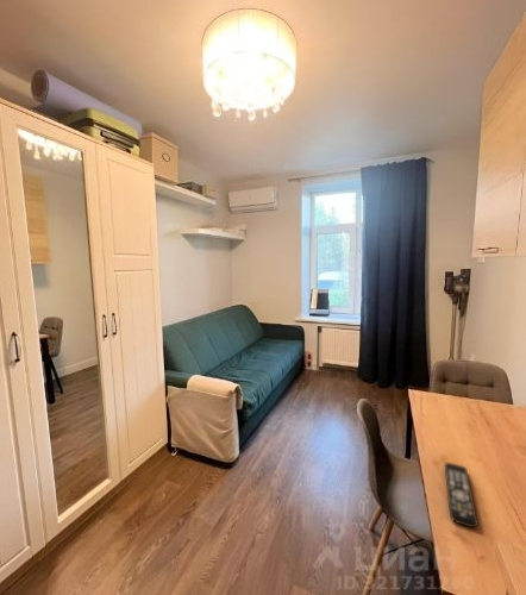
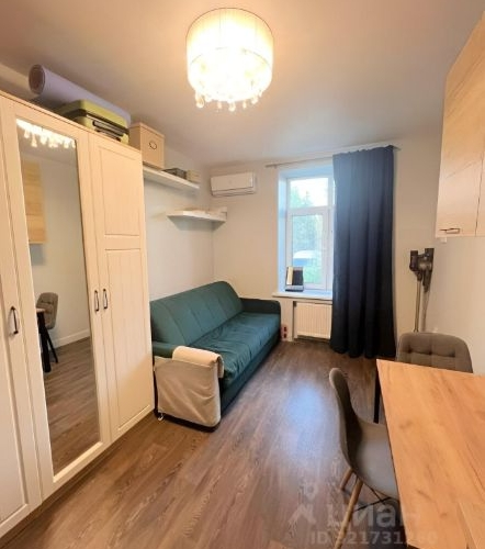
- remote control [444,462,480,528]
